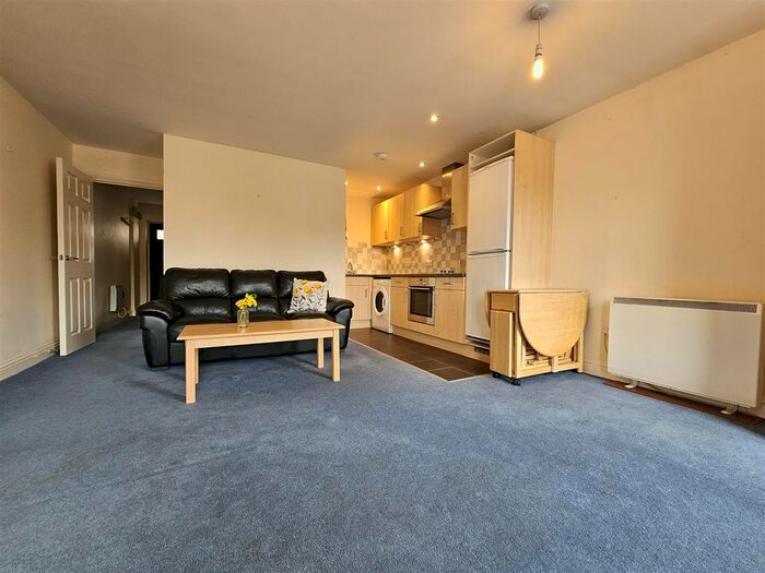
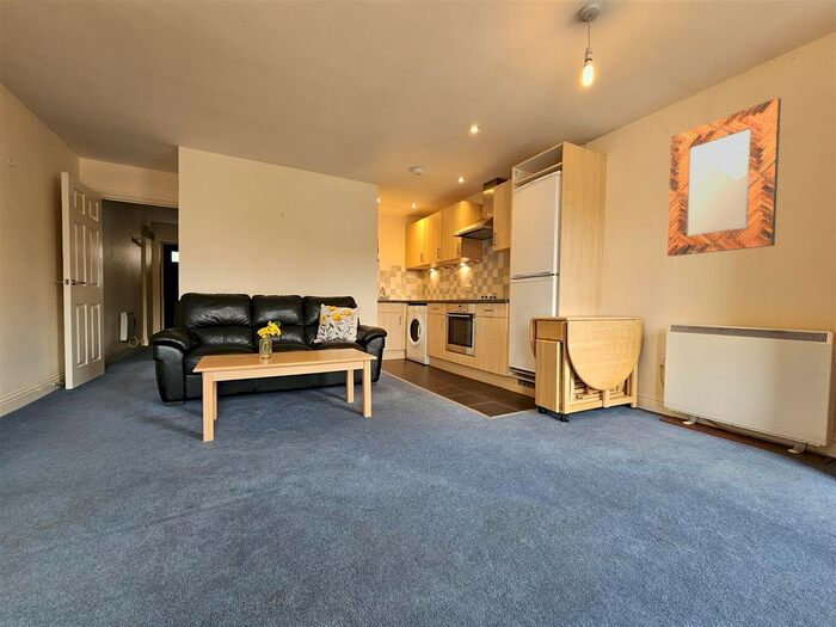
+ home mirror [666,97,782,257]
